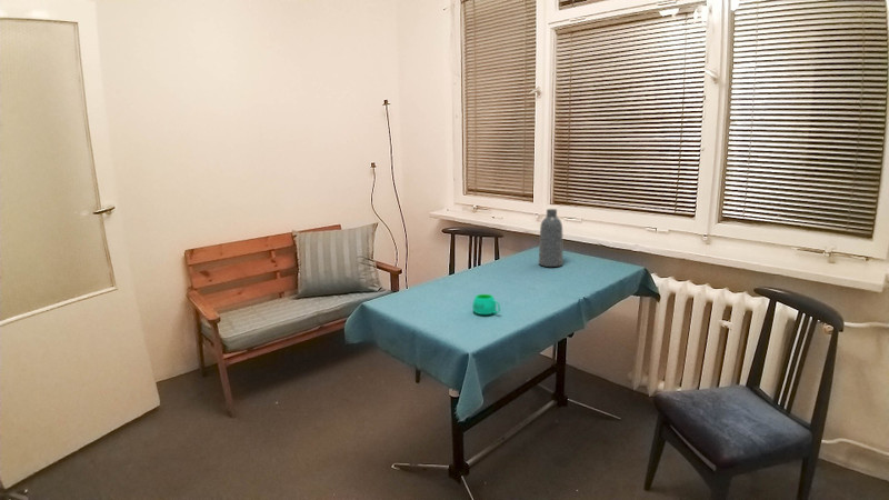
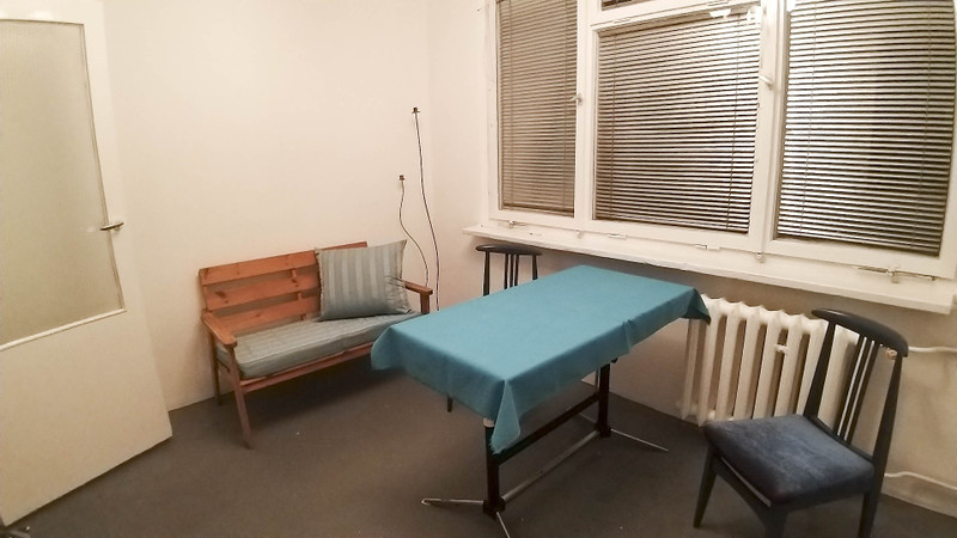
- vase [538,208,565,268]
- mug [471,293,501,316]
